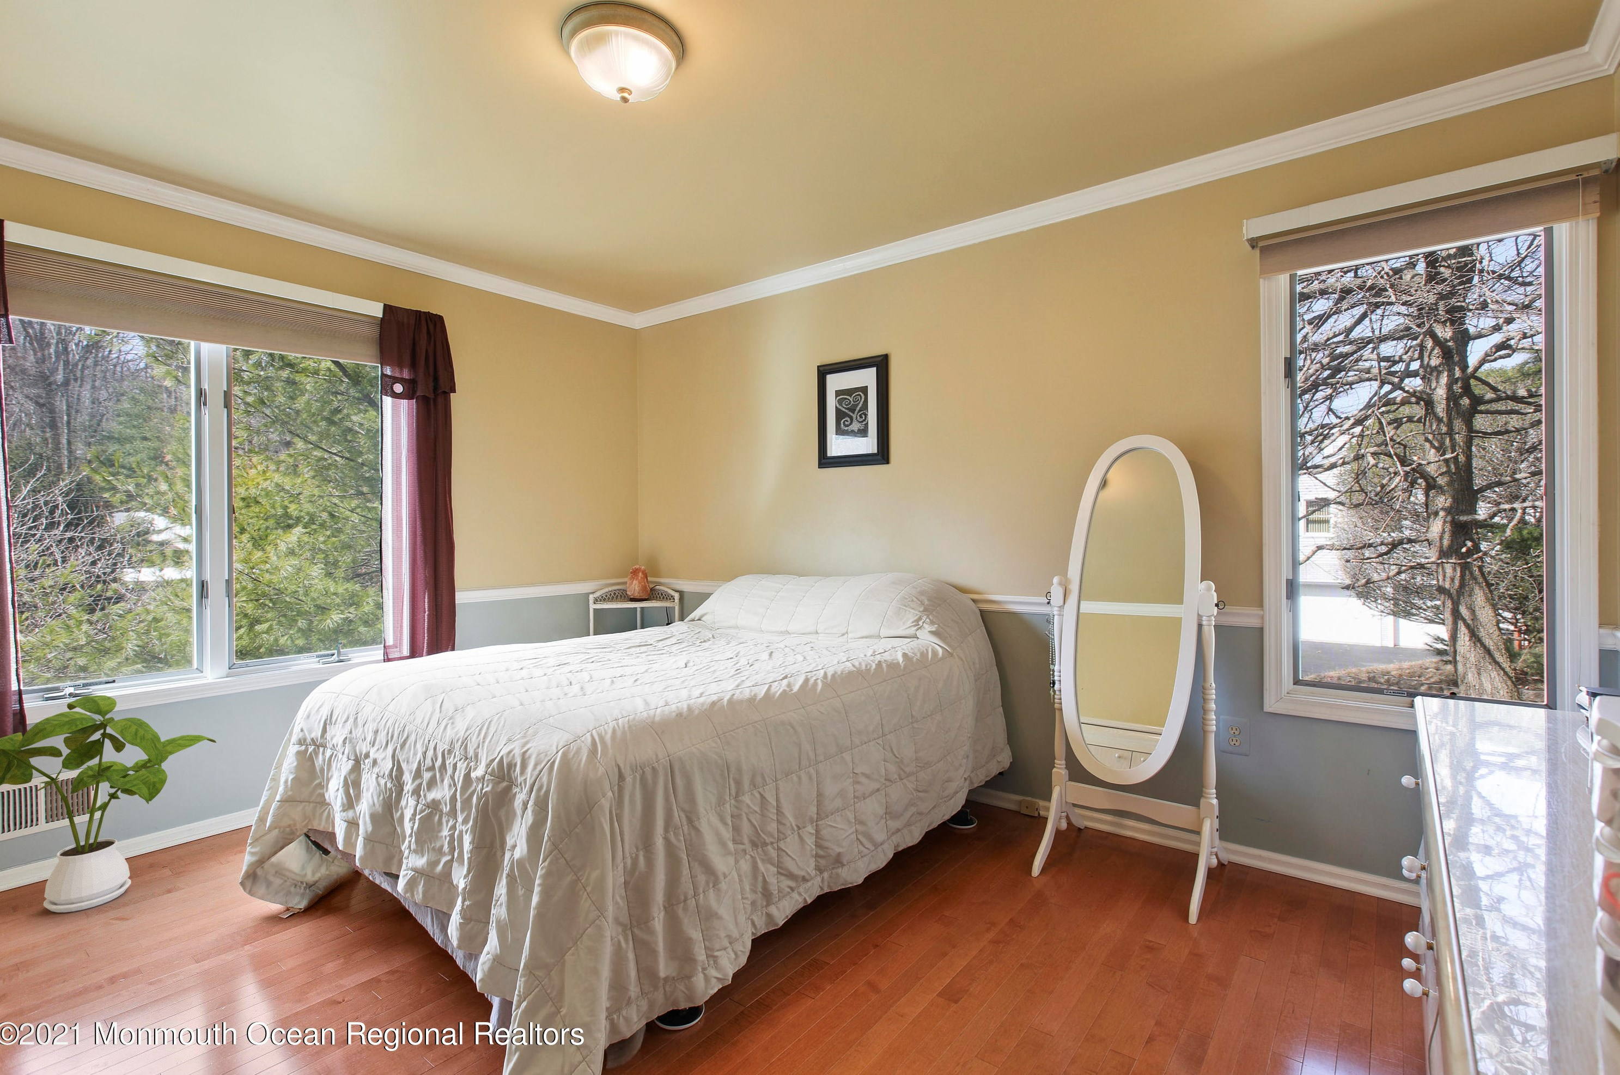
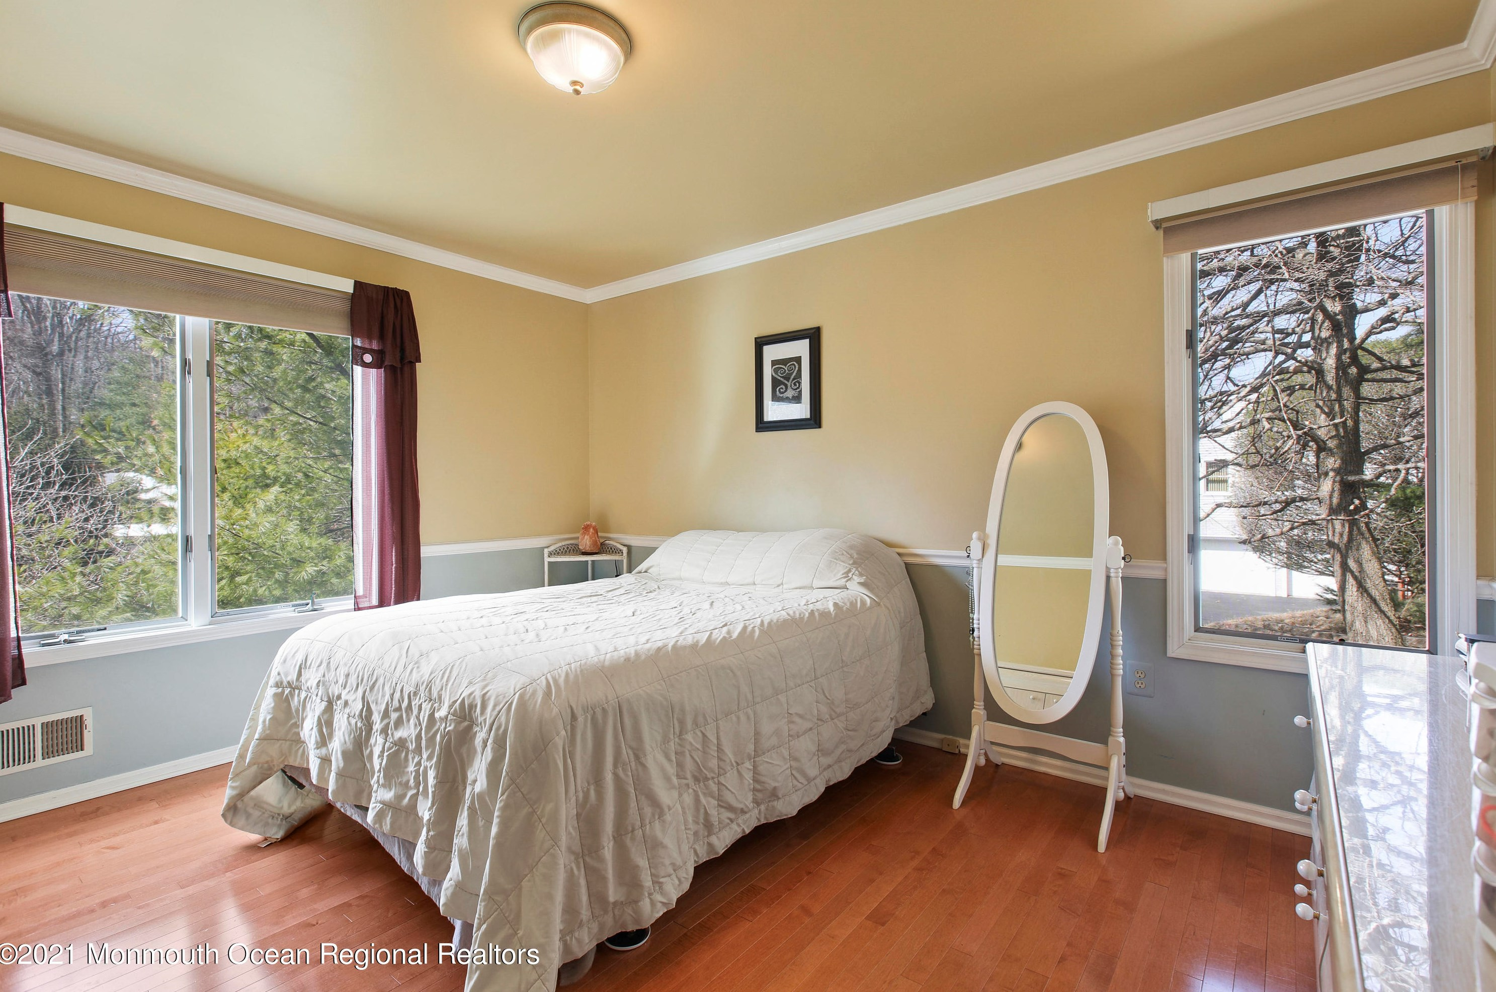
- house plant [0,695,217,913]
